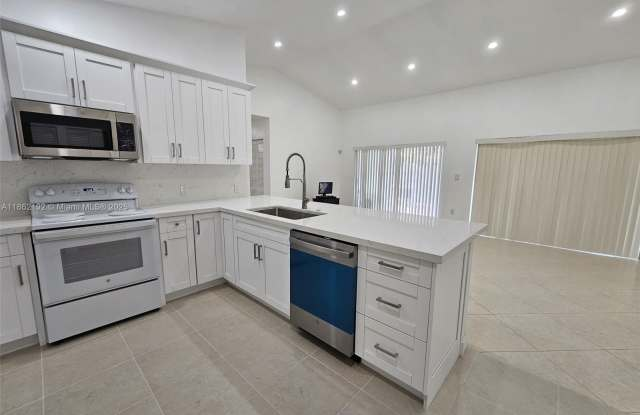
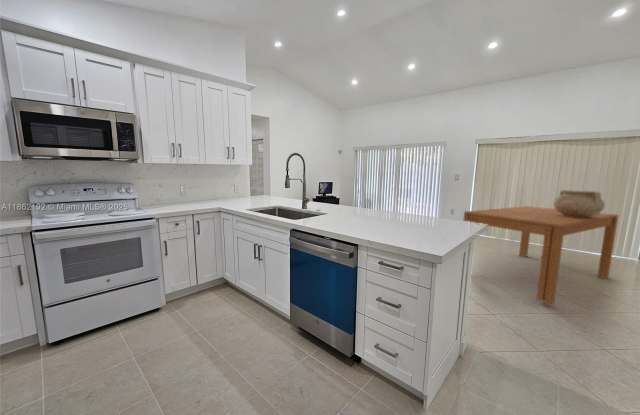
+ ceramic pot [552,189,606,218]
+ dining table [463,205,620,307]
